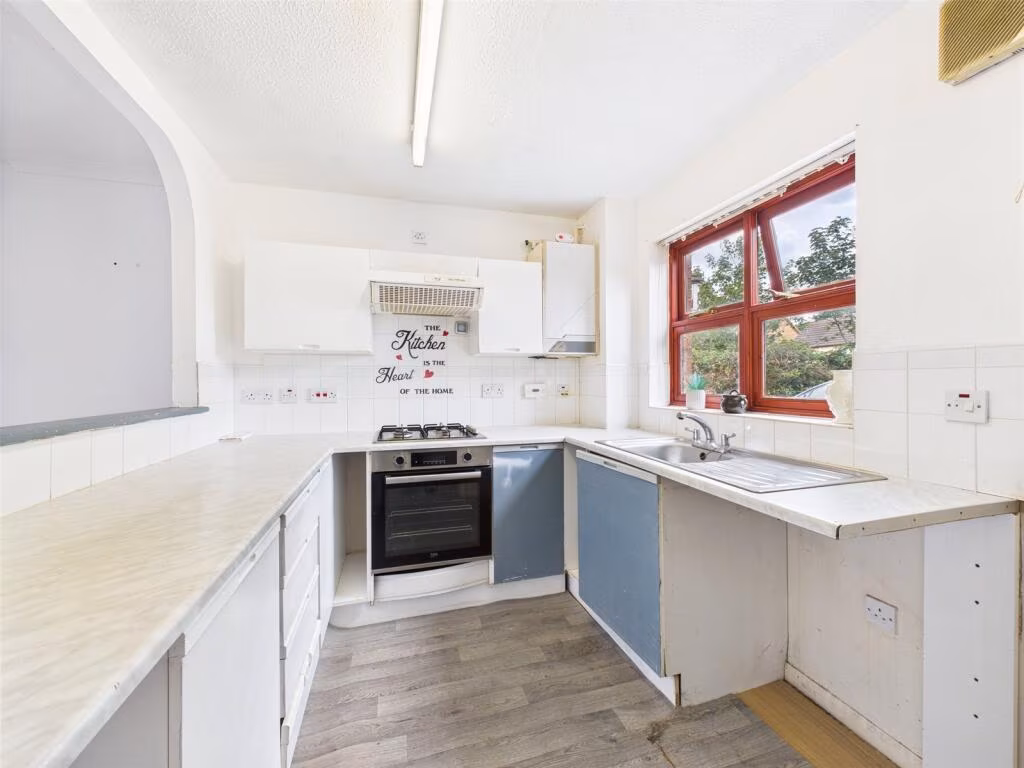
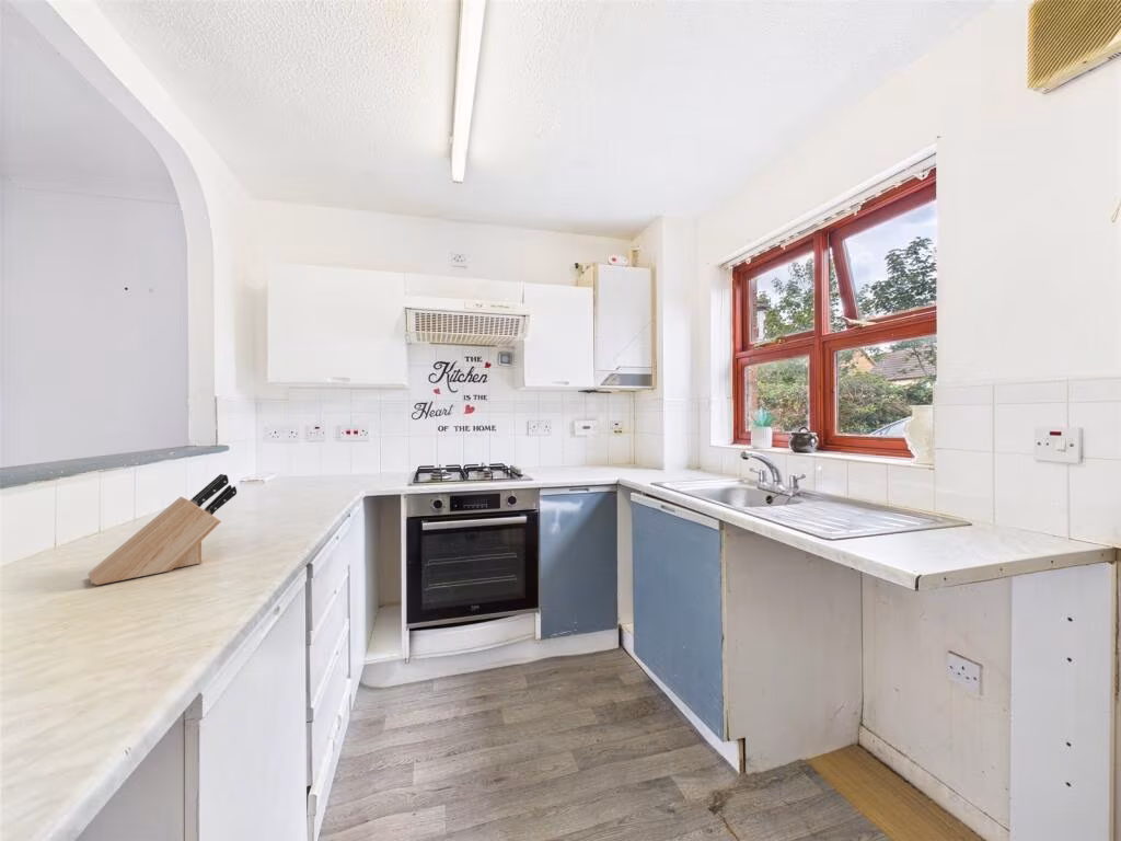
+ knife block [88,473,238,586]
